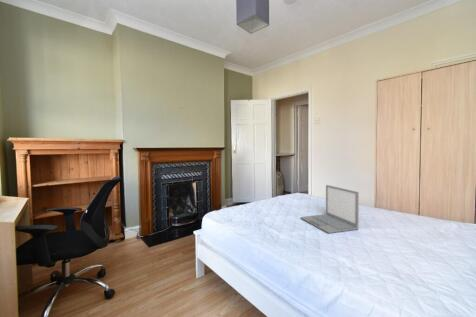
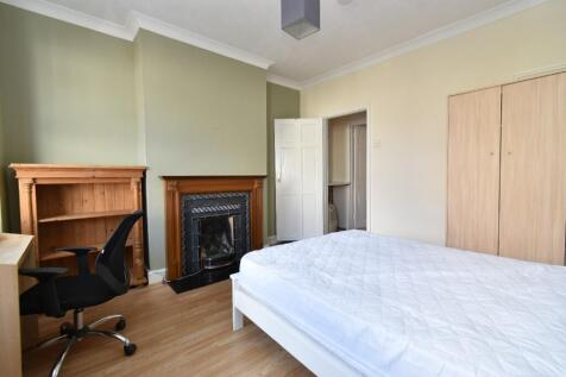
- laptop [300,184,360,234]
